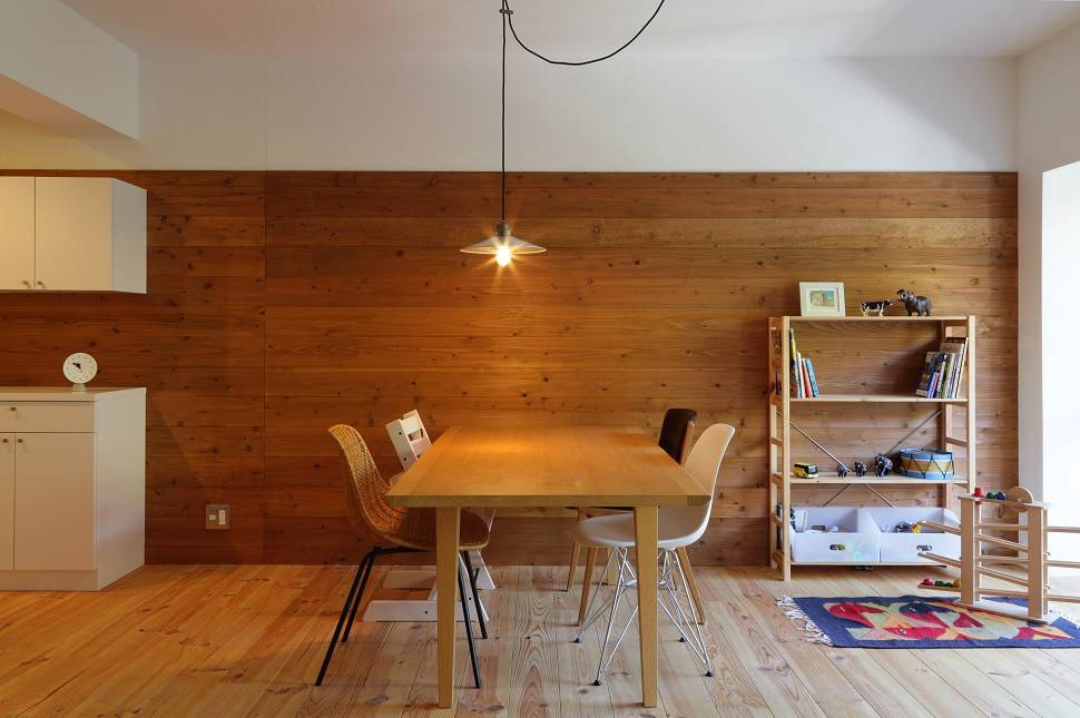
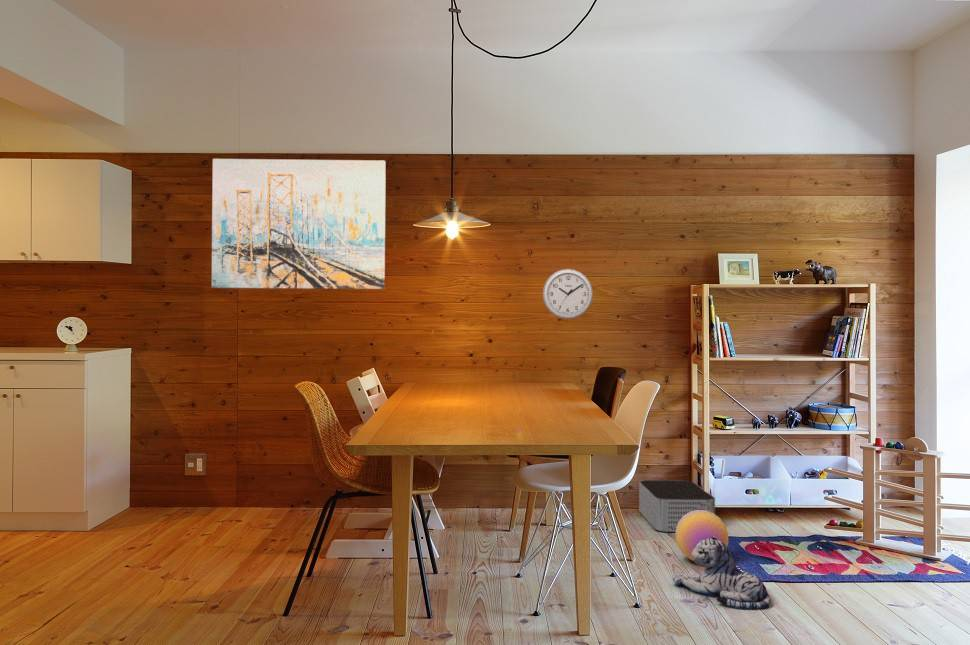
+ storage bin [638,479,716,533]
+ wall clock [542,268,594,320]
+ plush toy [671,537,772,611]
+ ball [674,510,729,562]
+ wall art [211,158,387,290]
